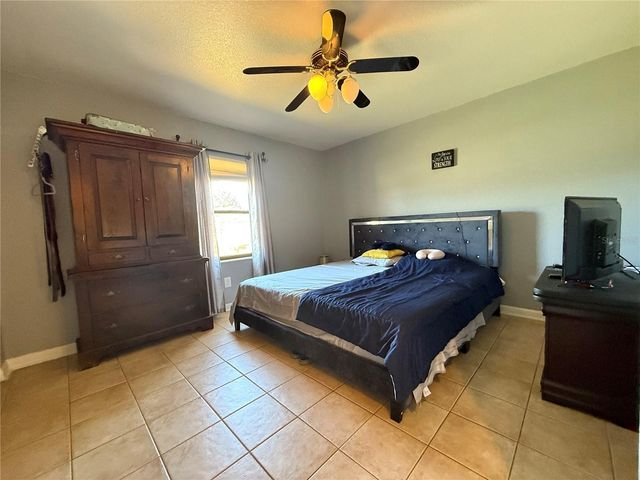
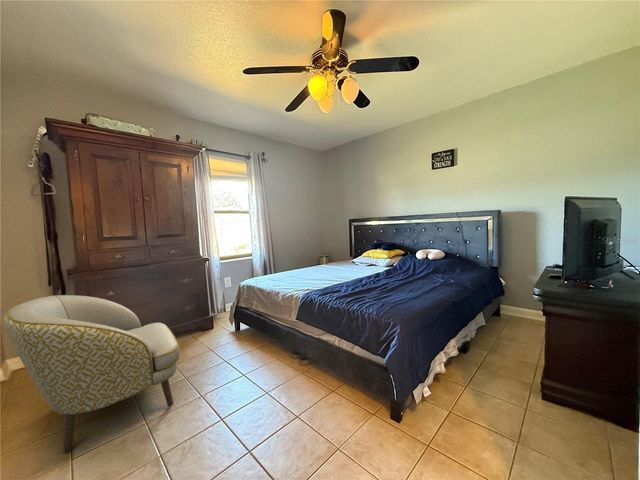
+ armchair [2,294,181,454]
